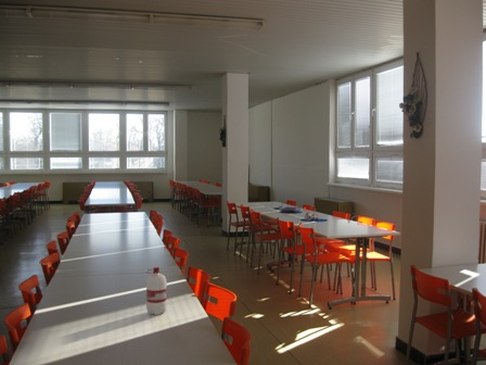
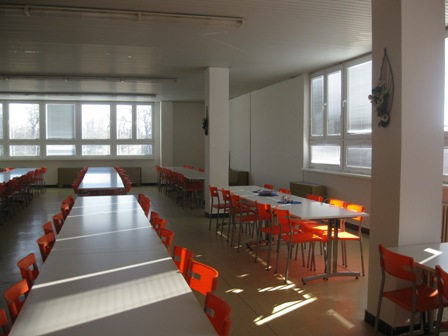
- water bottle [144,266,168,316]
